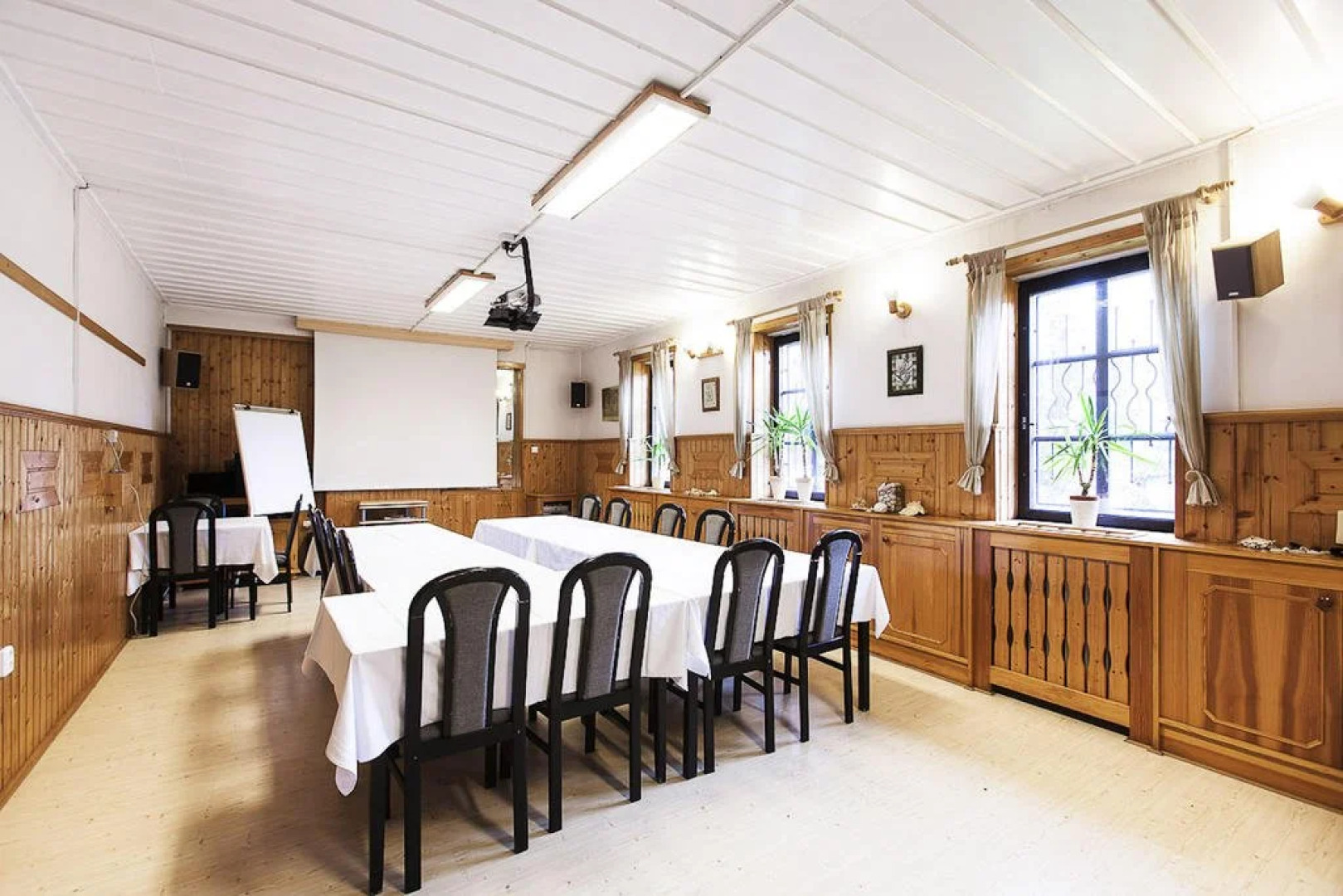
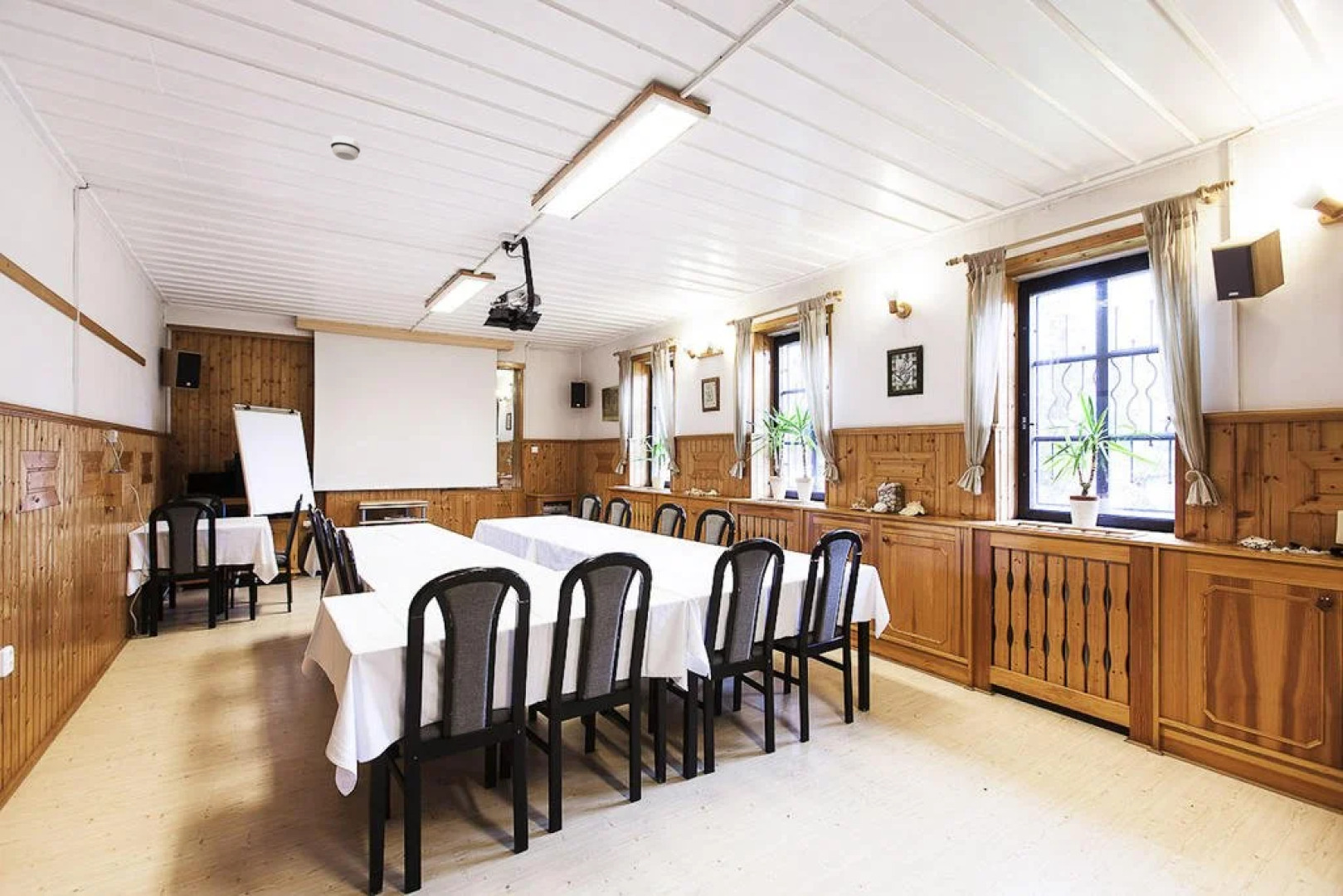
+ smoke detector [329,134,361,161]
